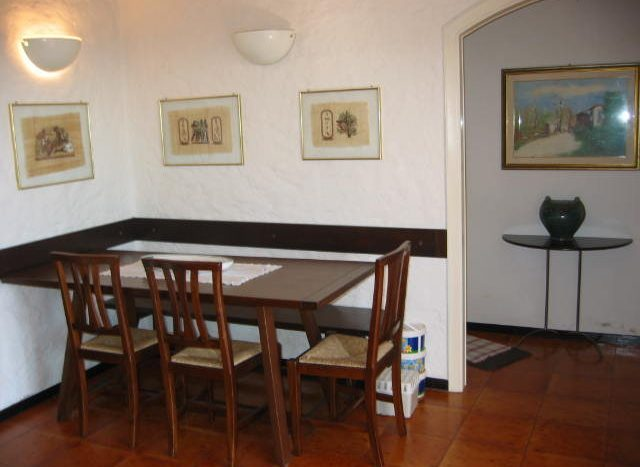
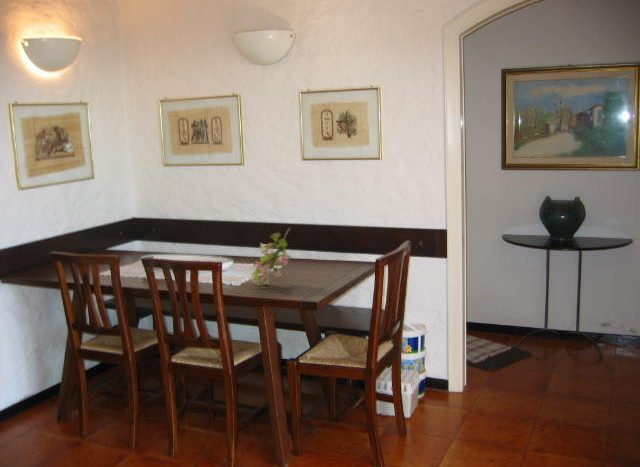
+ plant [239,227,292,286]
